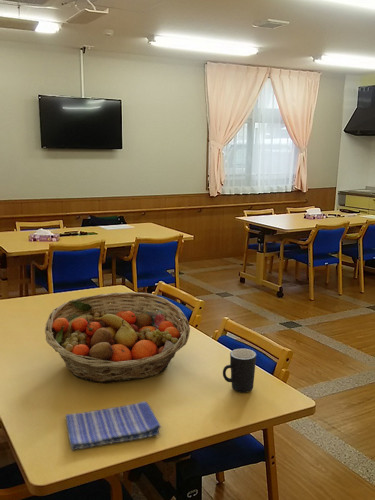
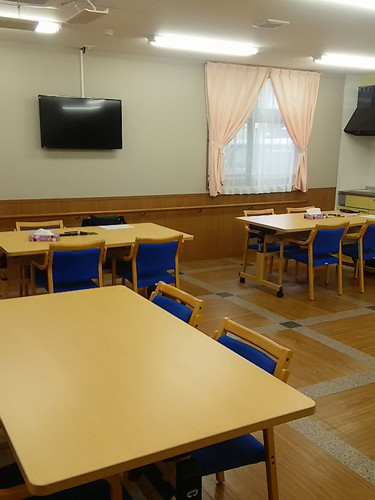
- mug [222,348,257,393]
- dish towel [64,401,162,452]
- fruit basket [44,291,191,384]
